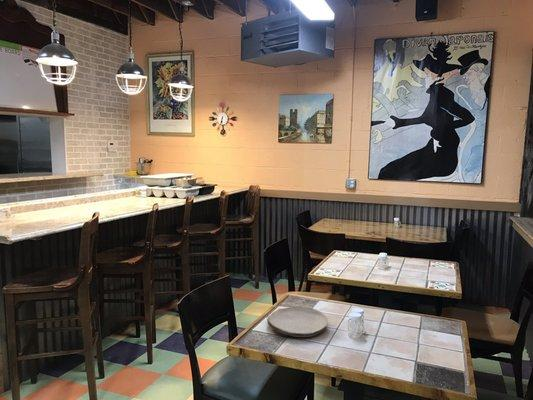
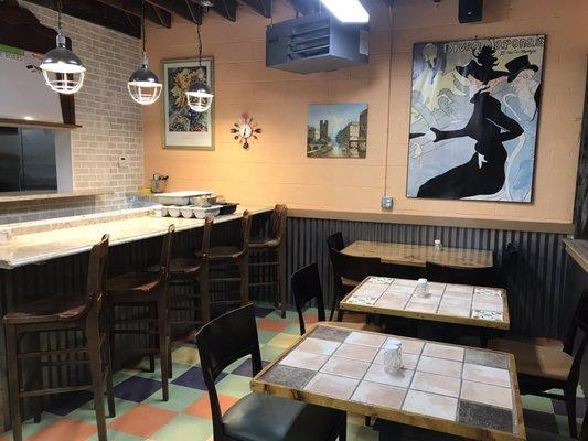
- plate [266,306,329,338]
